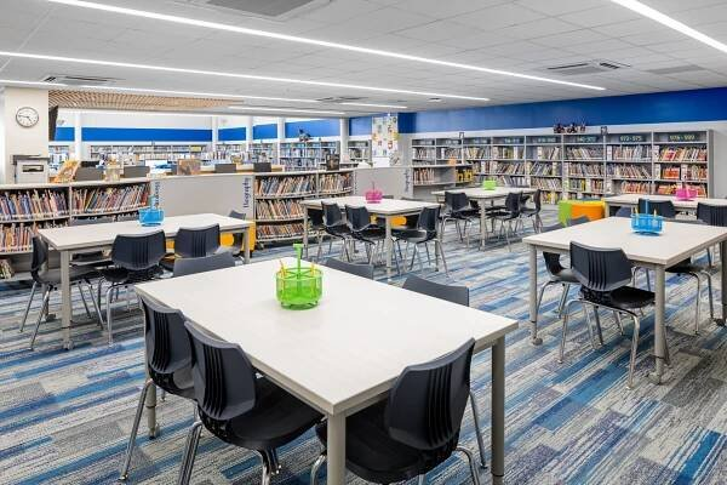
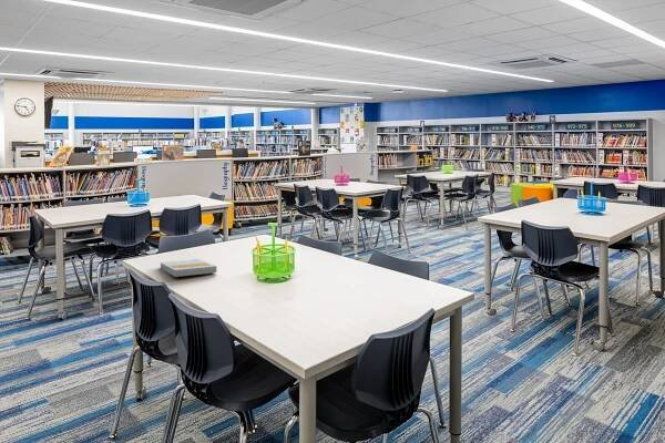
+ book [160,258,218,278]
